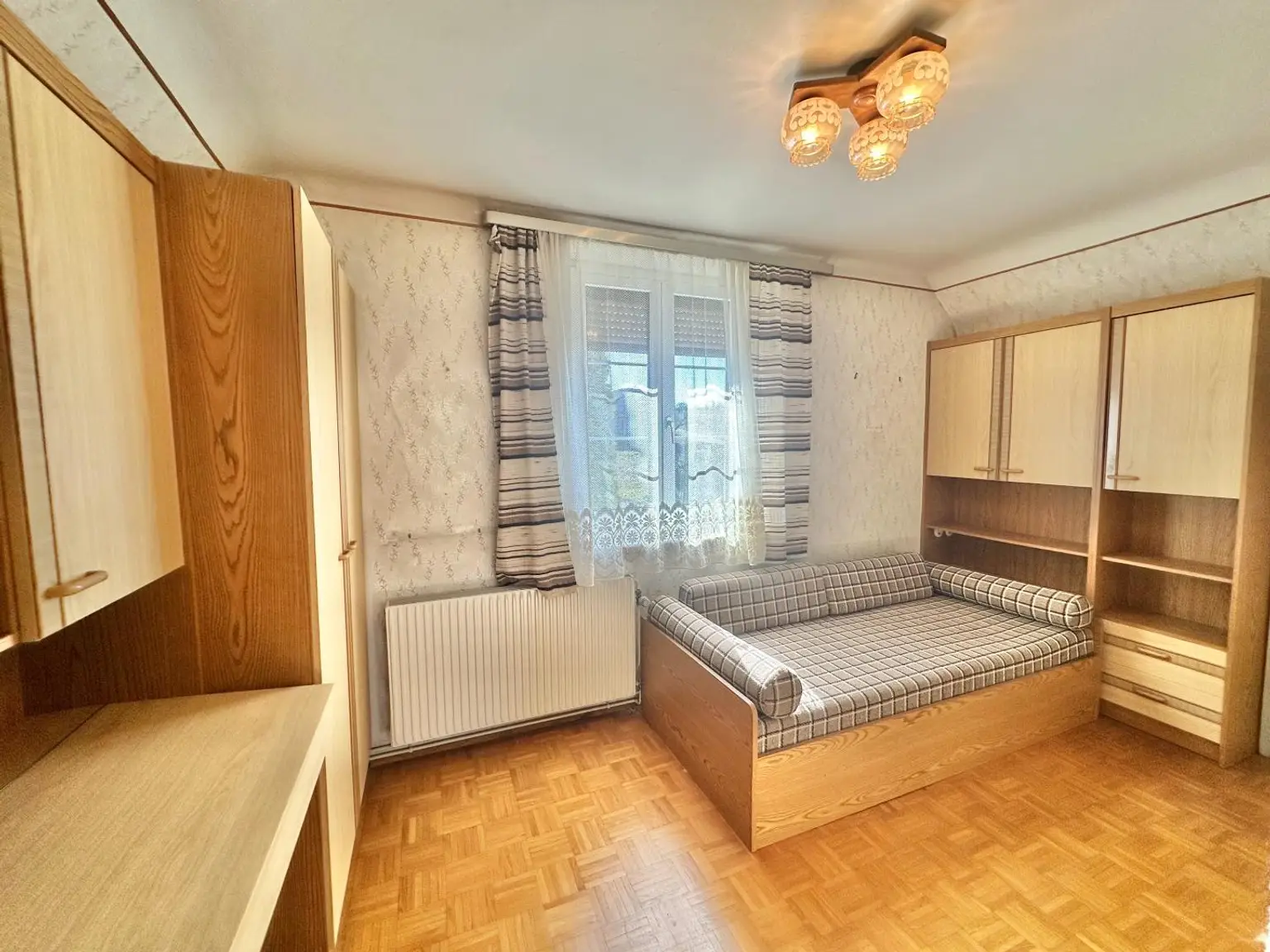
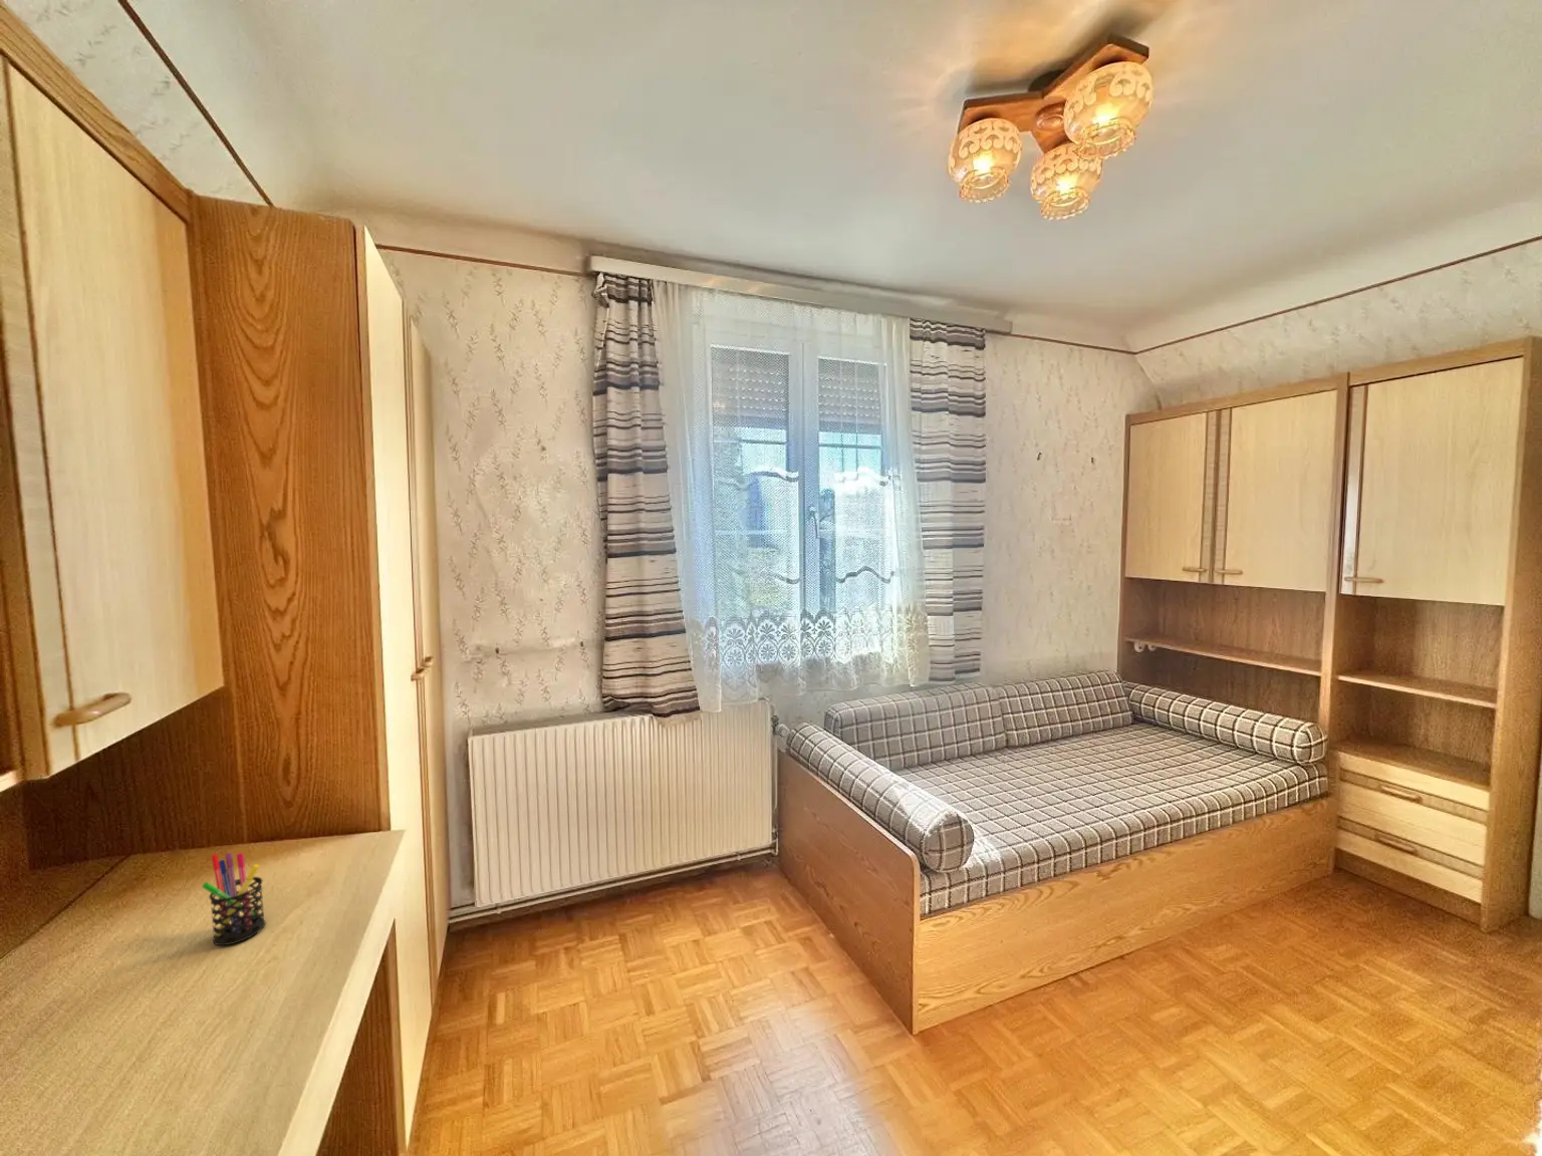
+ pen holder [200,852,266,946]
